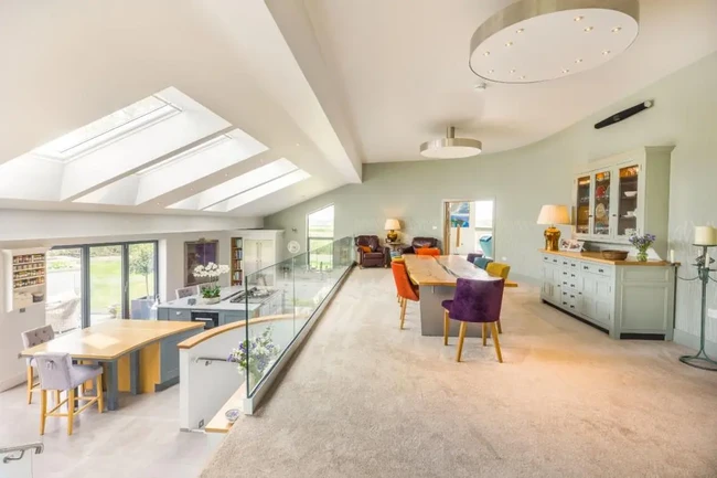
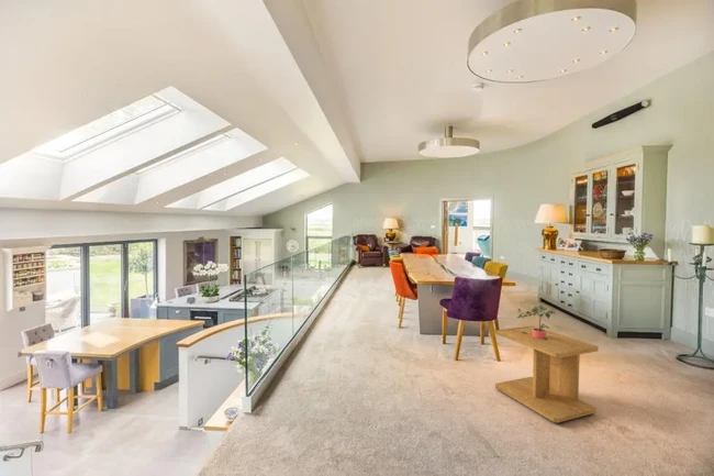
+ potted plant [516,305,557,340]
+ side table [494,325,600,423]
